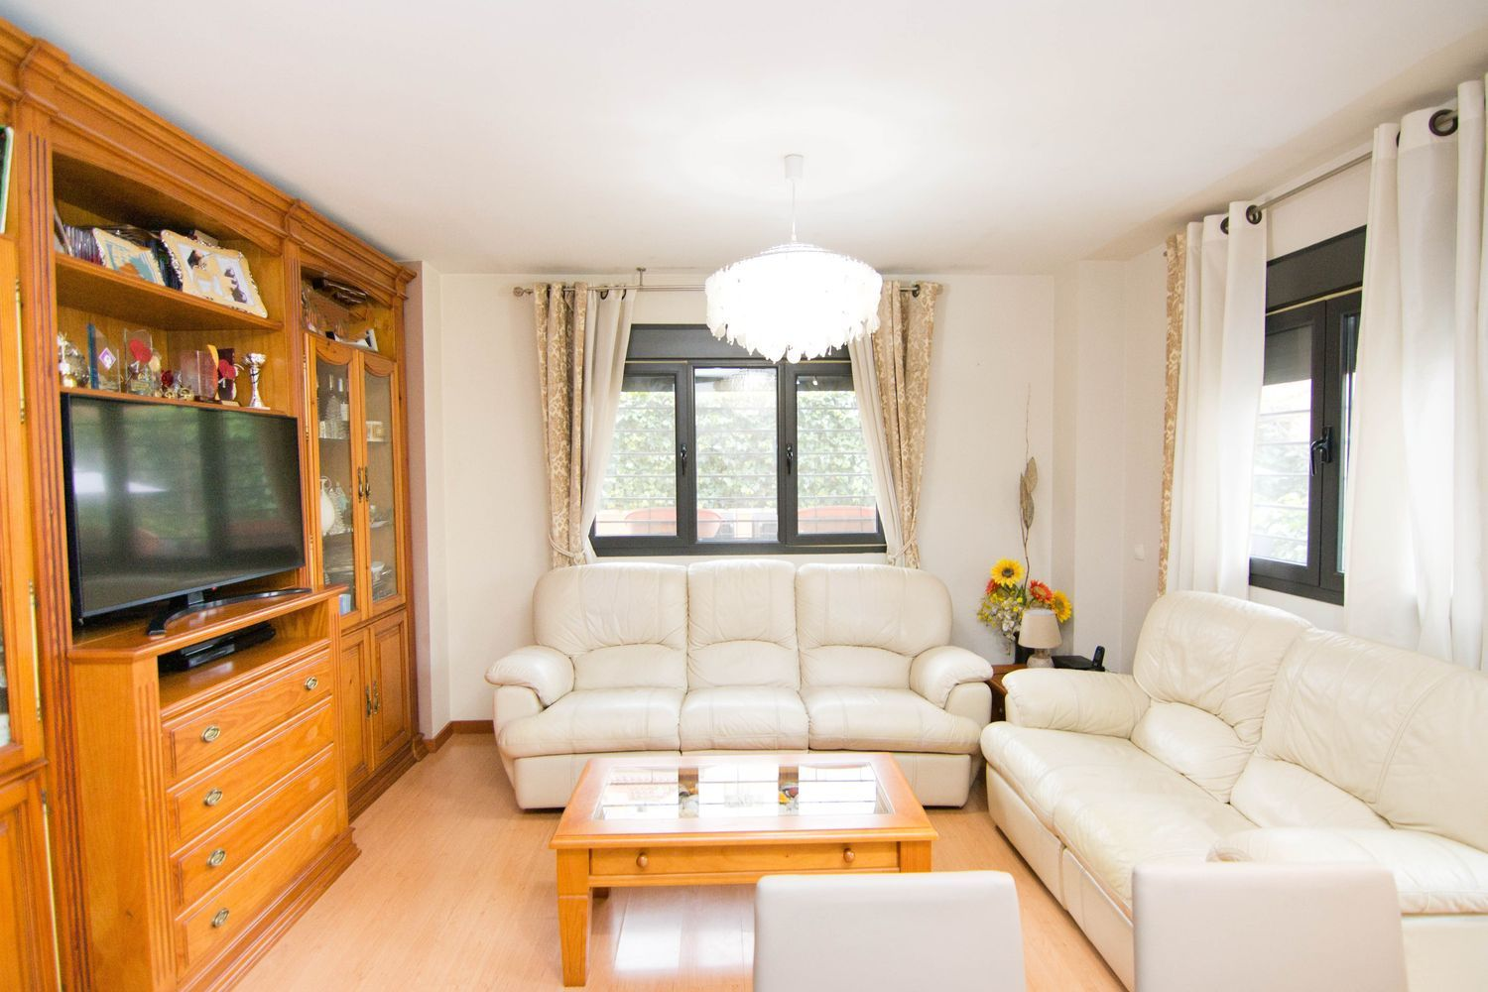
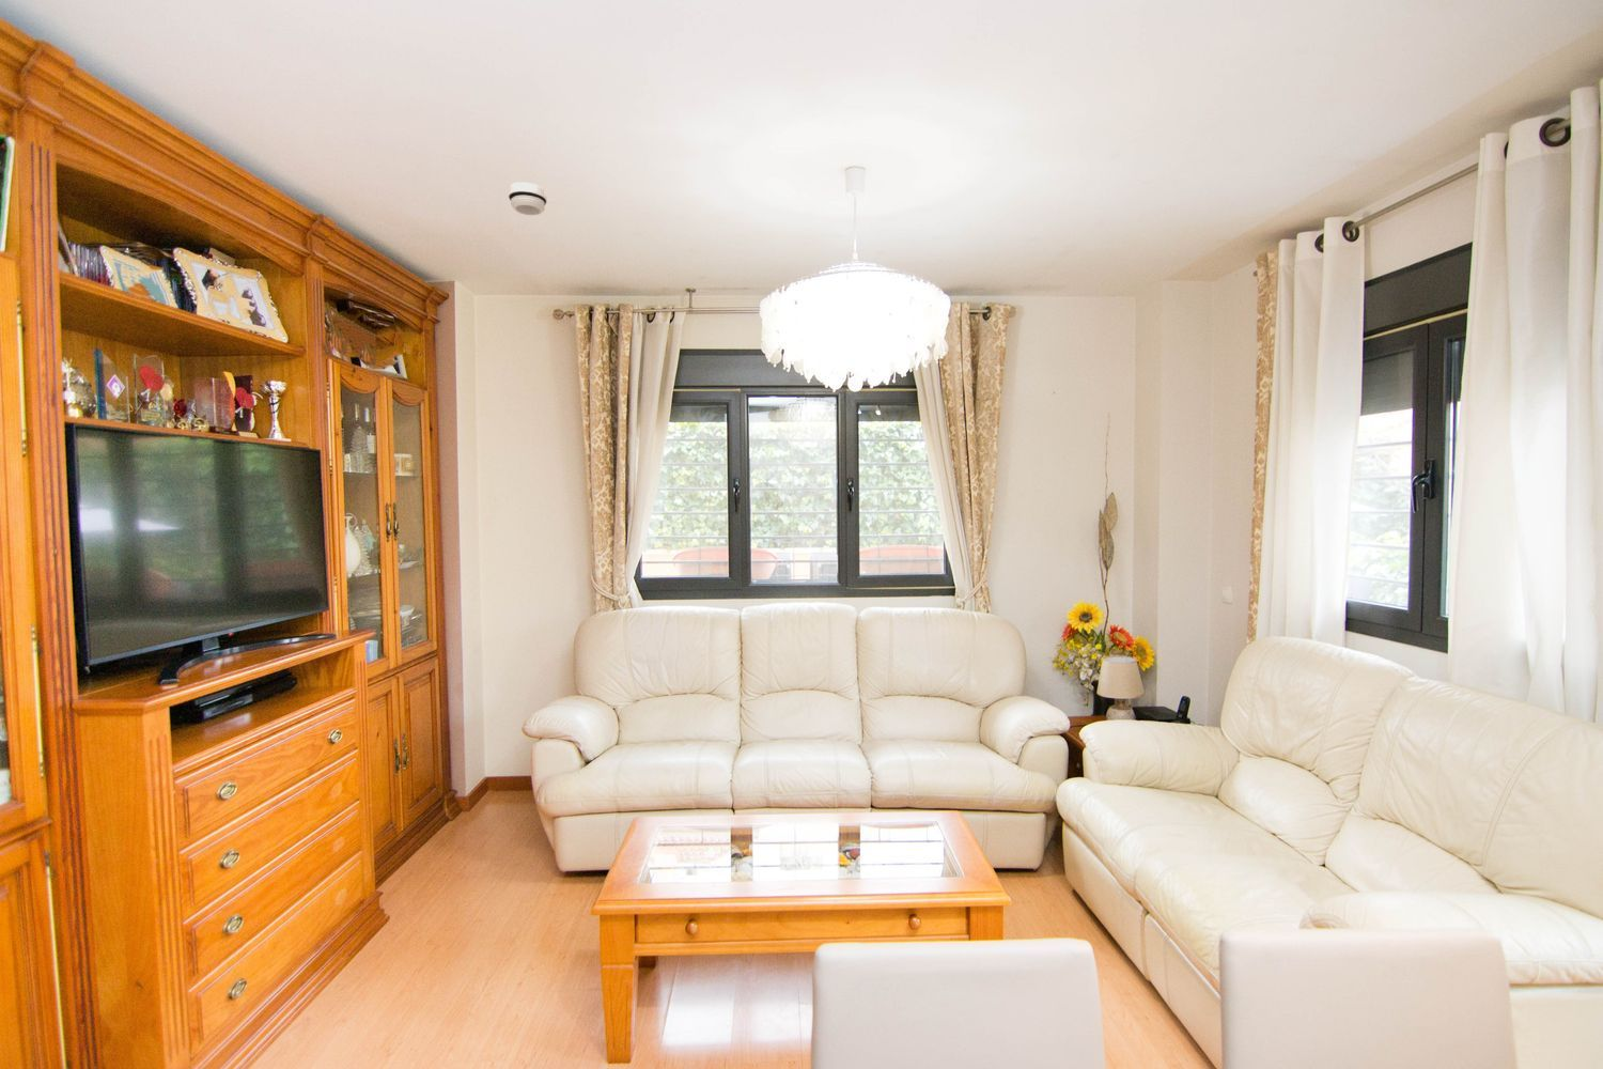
+ smoke detector [508,180,549,216]
